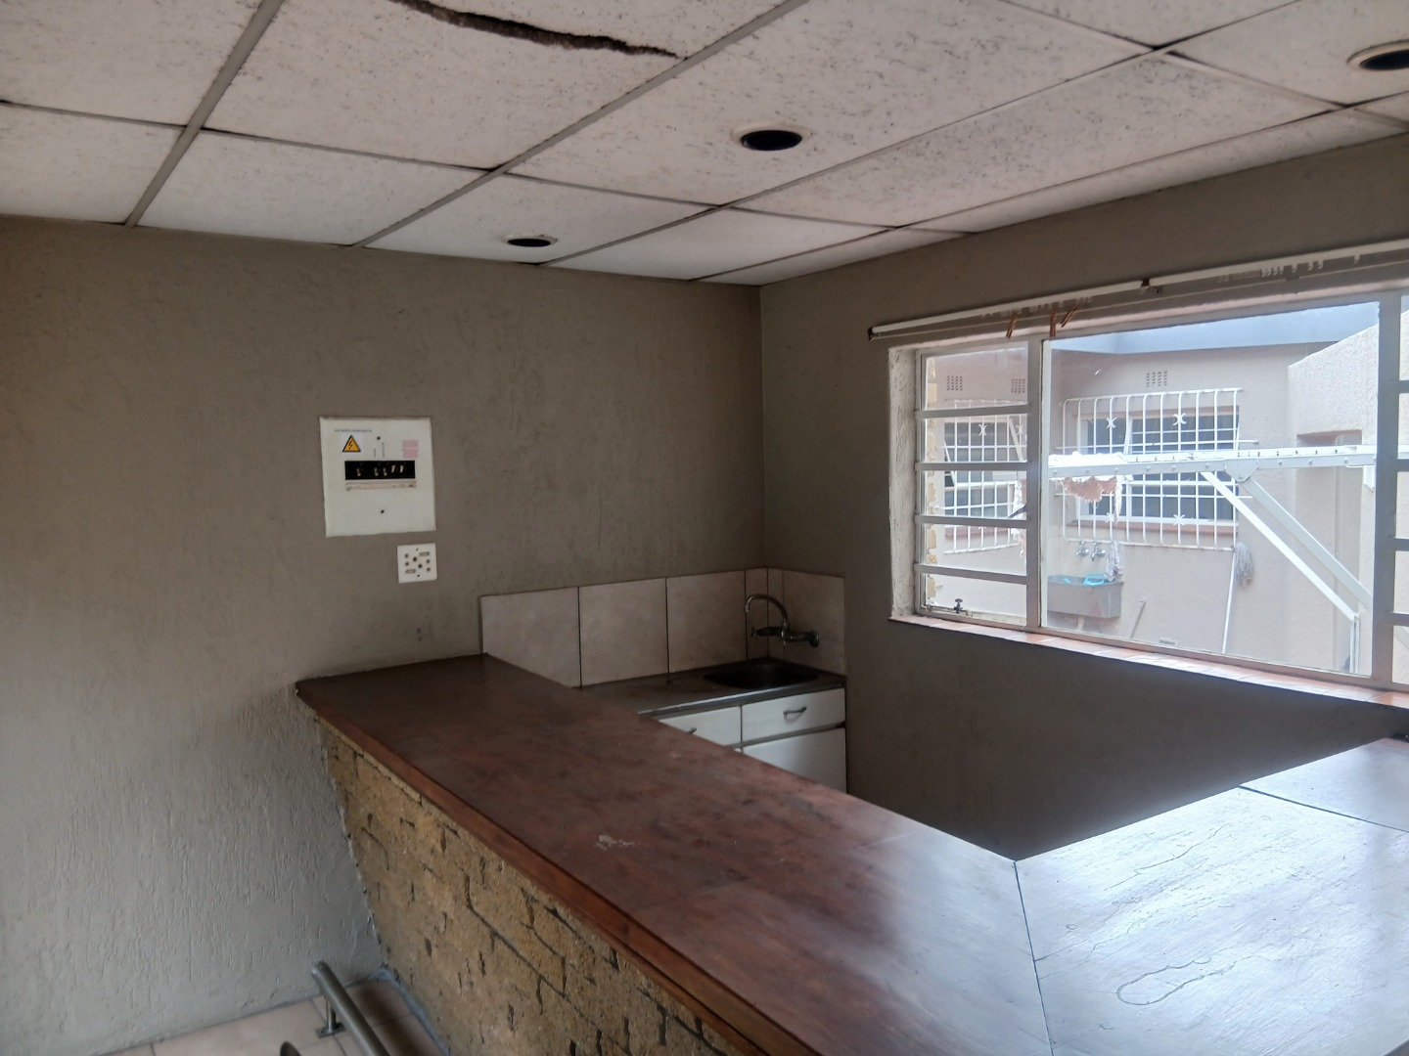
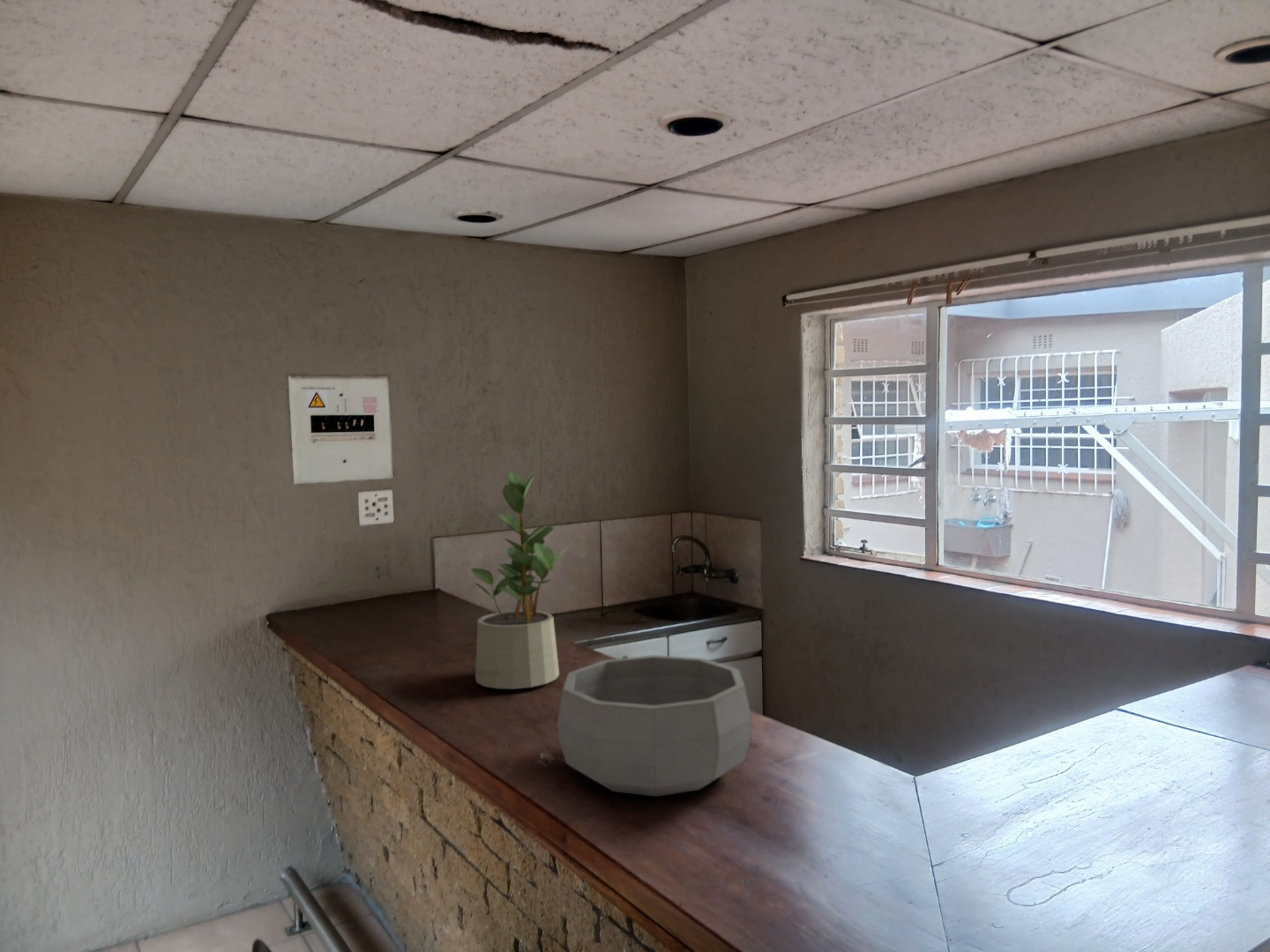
+ potted plant [471,471,569,690]
+ decorative bowl [557,654,753,798]
